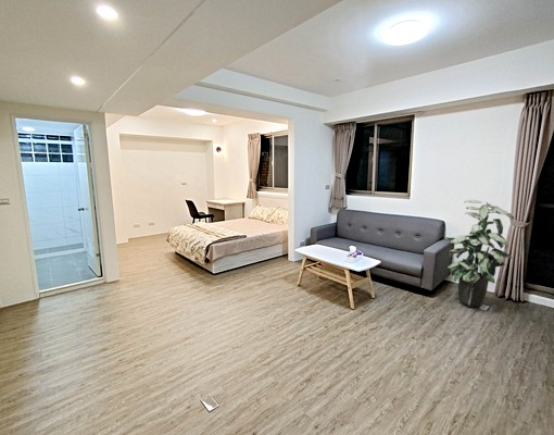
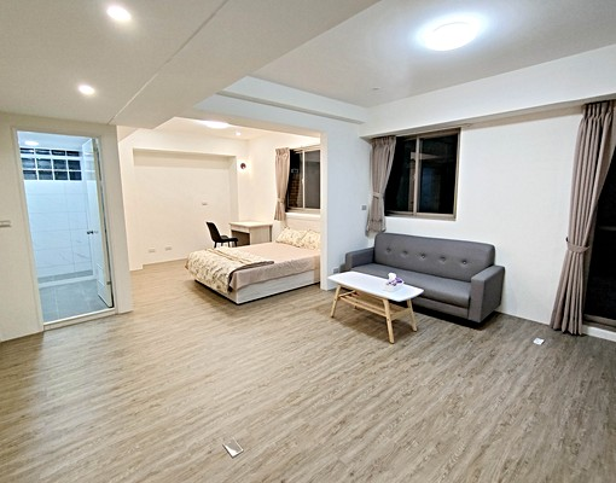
- indoor plant [444,199,515,308]
